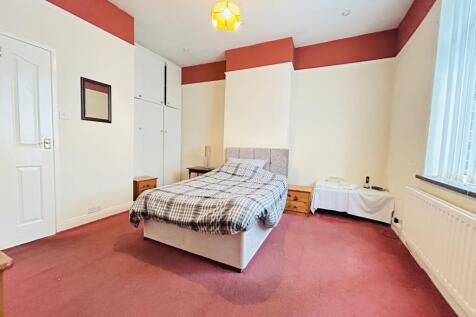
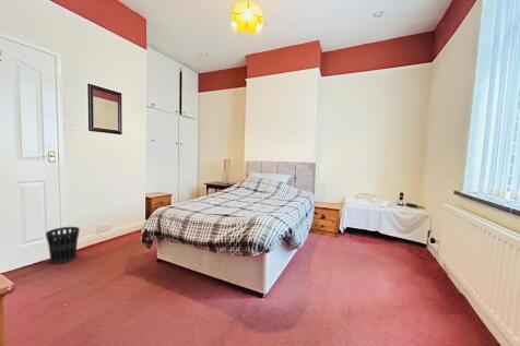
+ wastebasket [45,226,81,265]
